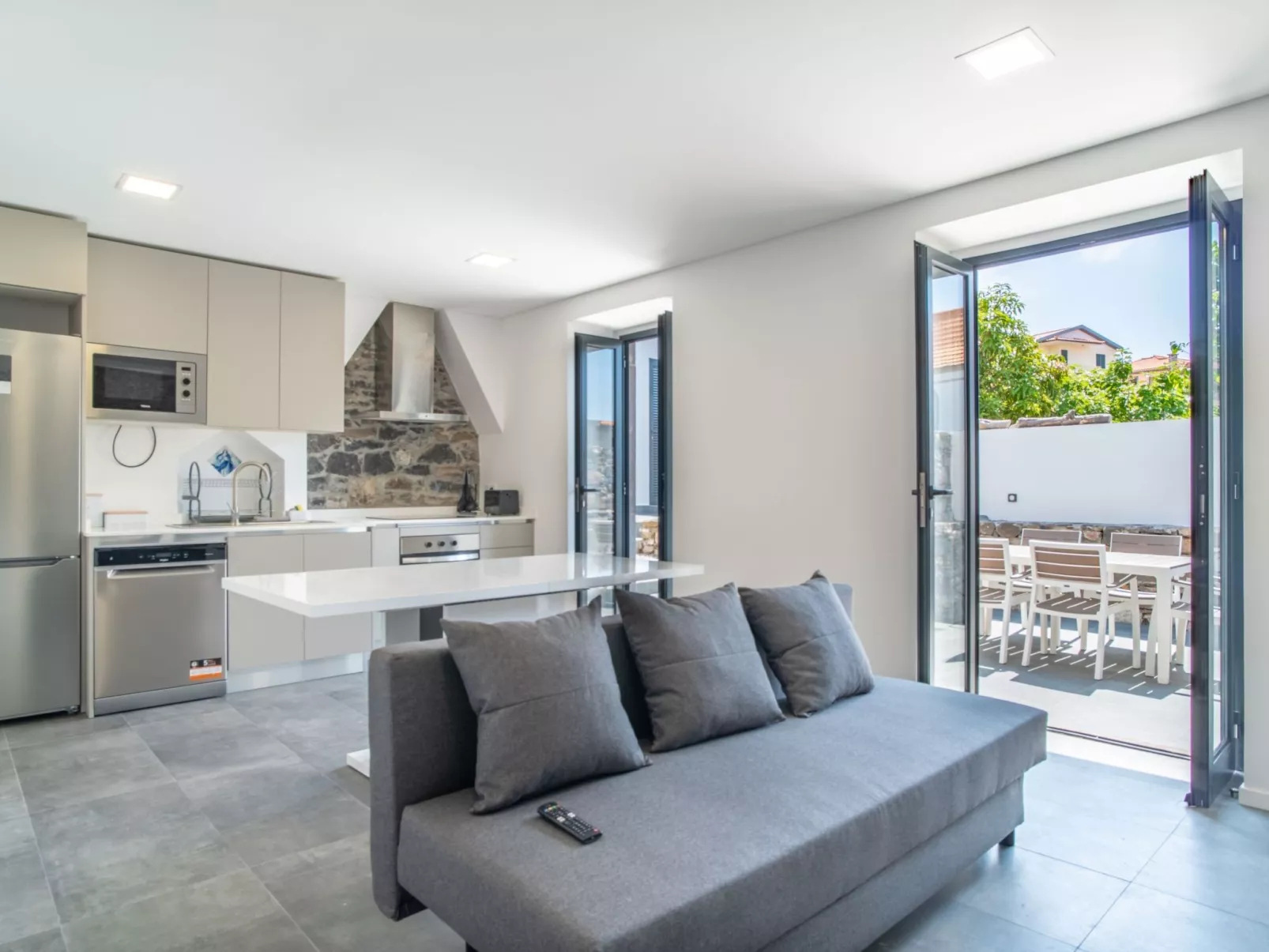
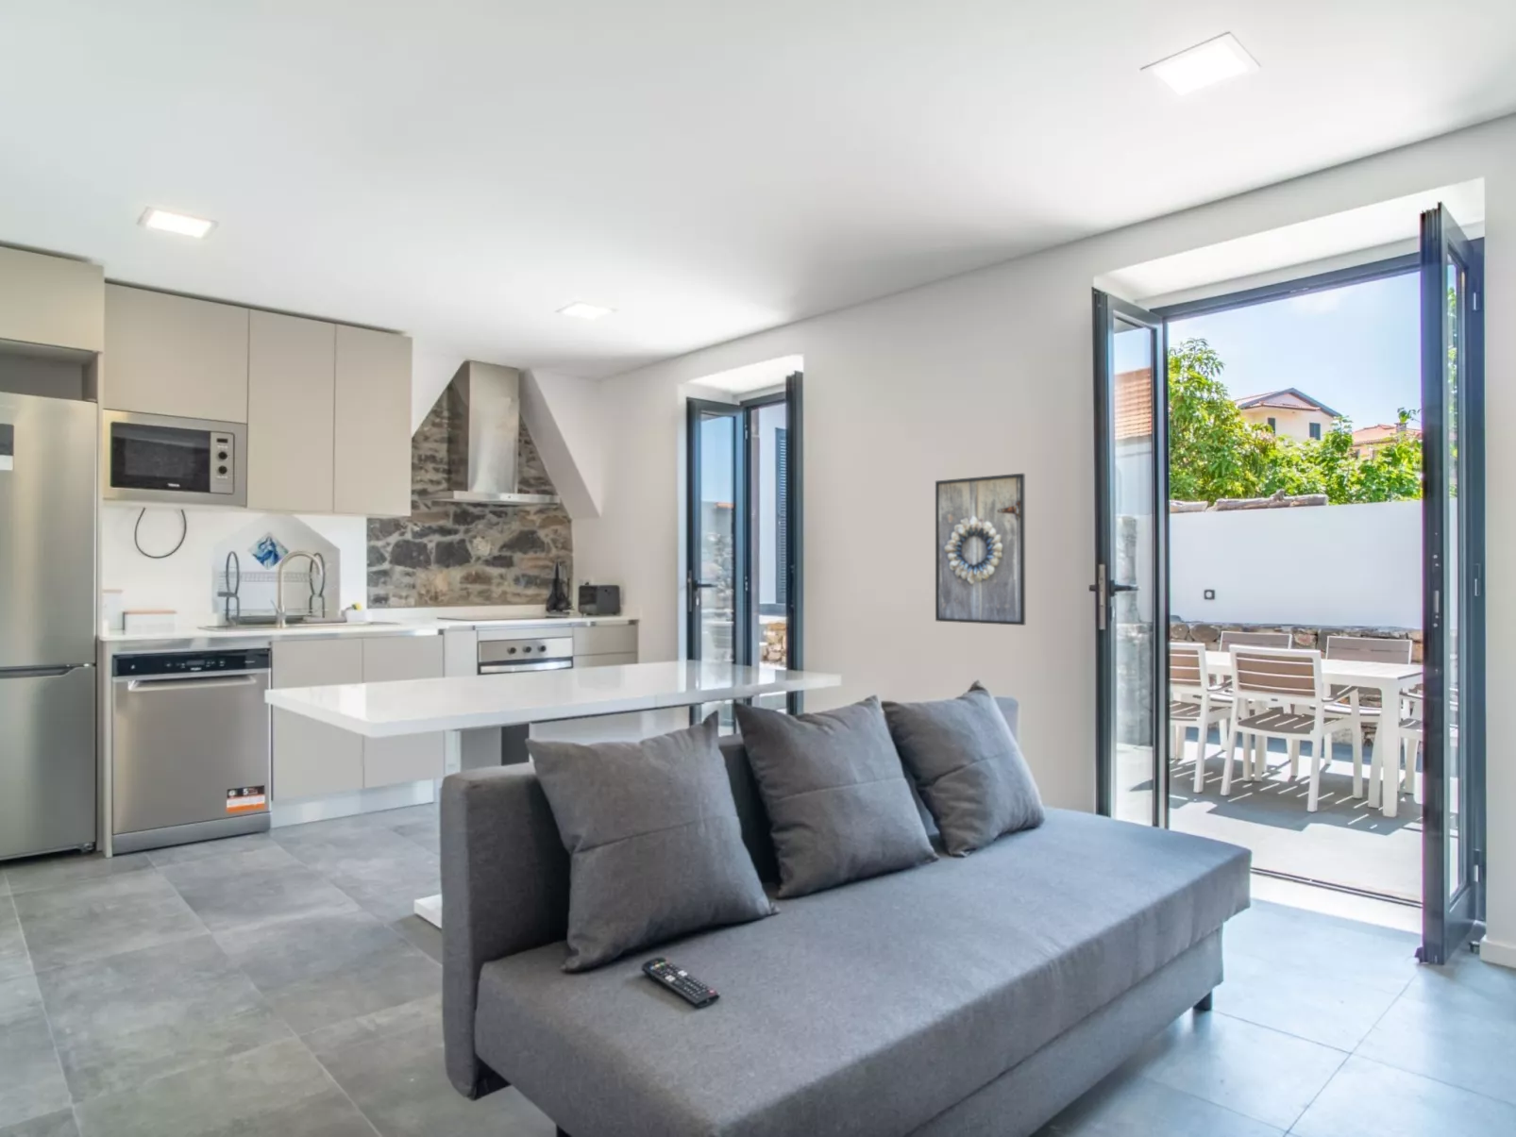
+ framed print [934,473,1026,627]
